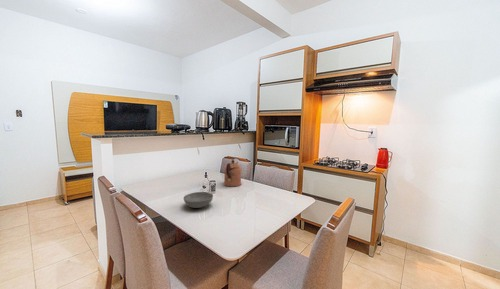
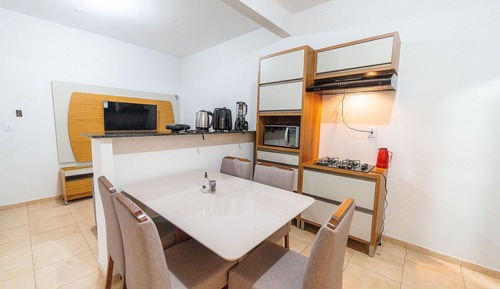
- soup bowl [183,191,214,209]
- coffeepot [223,159,242,187]
